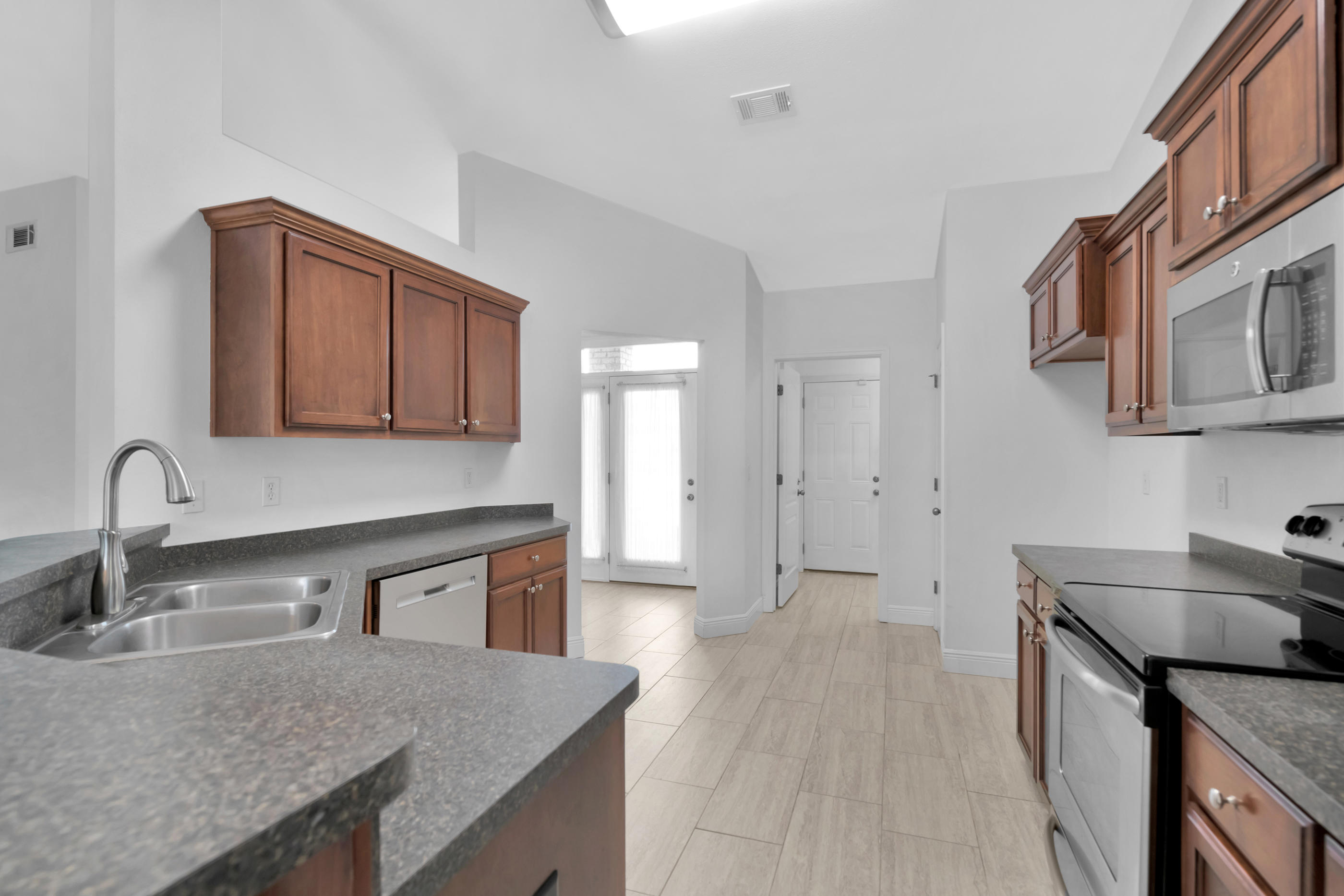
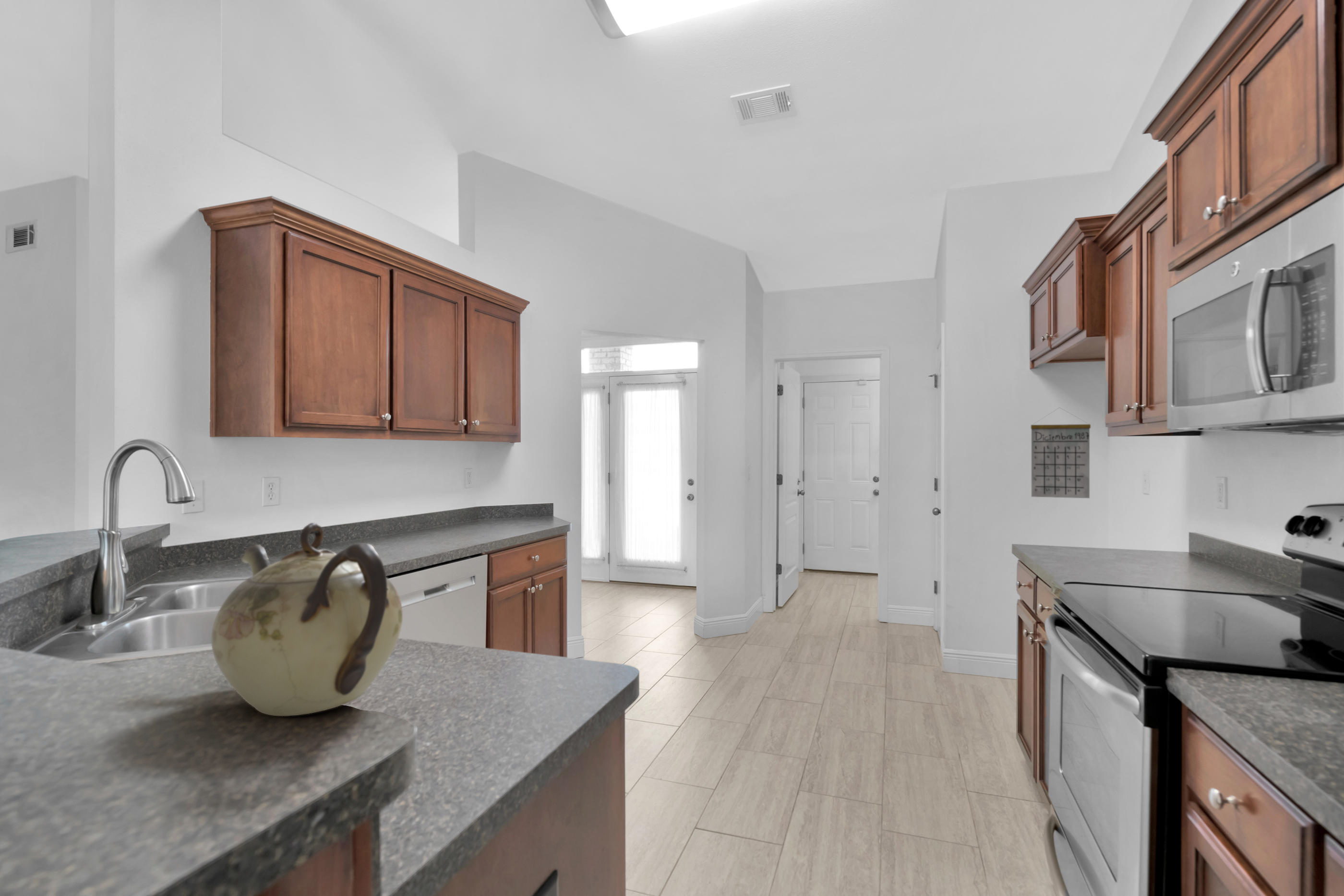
+ calendar [1031,407,1091,499]
+ teapot [211,522,403,717]
